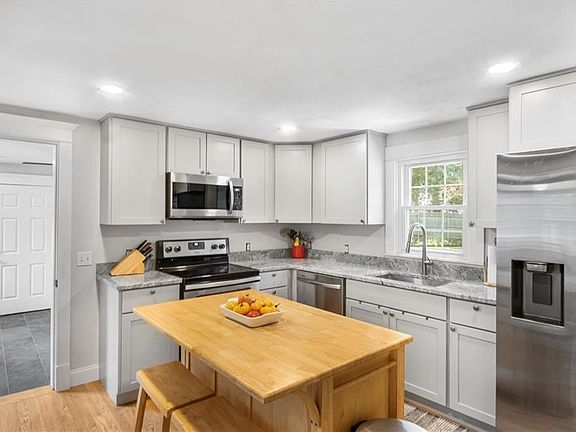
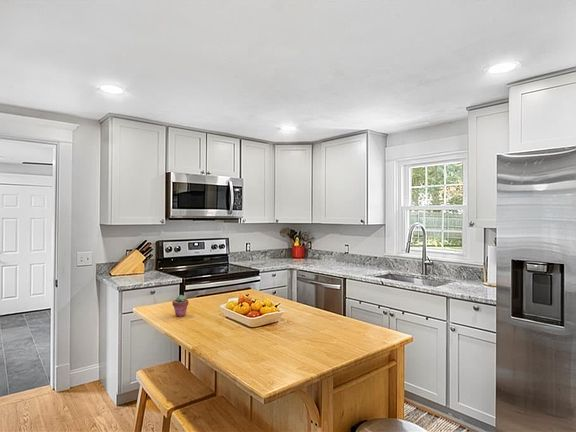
+ potted succulent [172,294,189,318]
